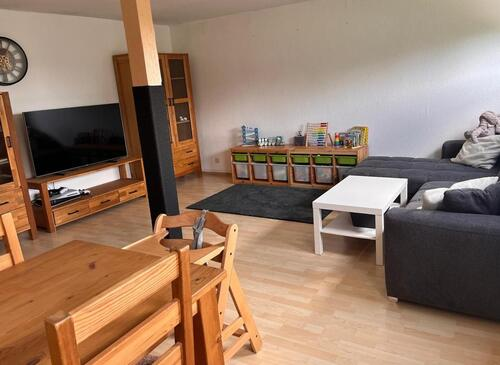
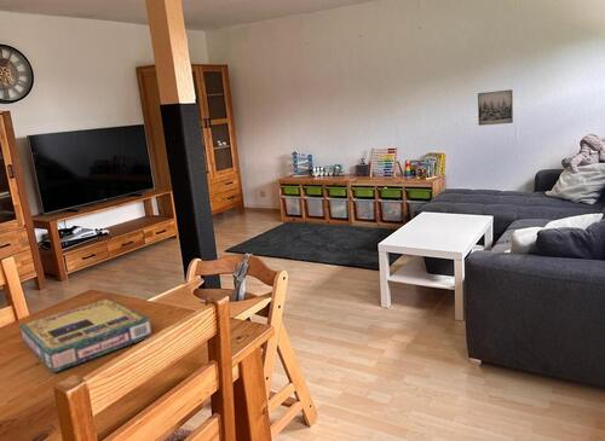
+ video game box [18,296,154,375]
+ wall art [477,88,514,127]
